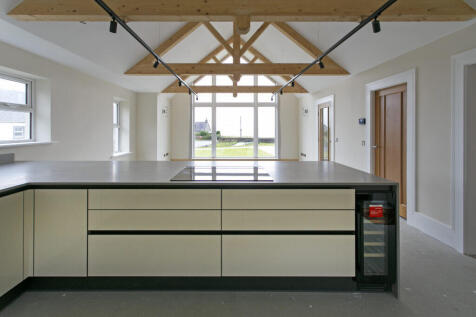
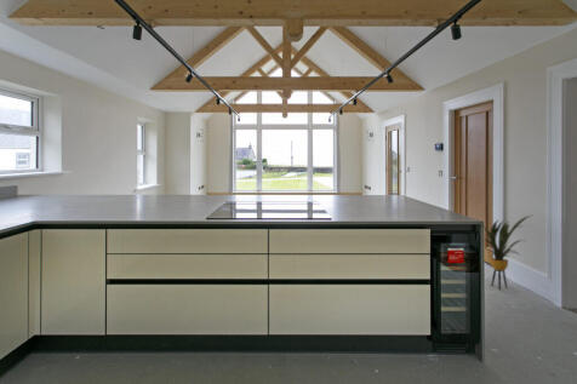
+ house plant [484,214,533,291]
